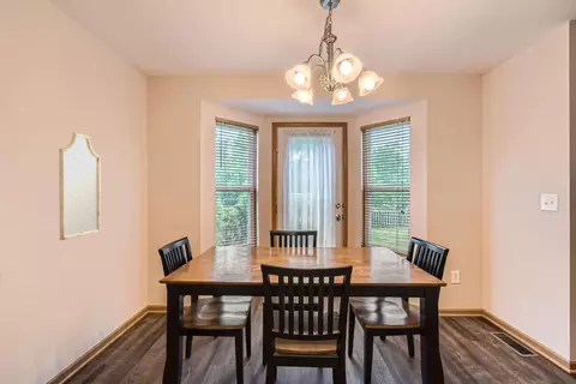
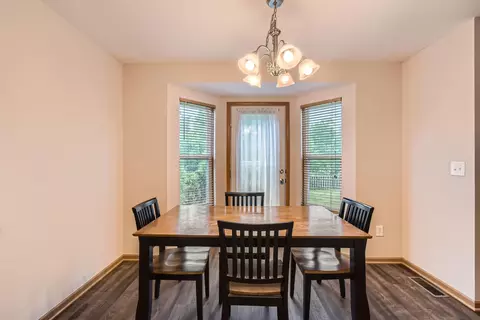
- home mirror [58,131,102,241]
